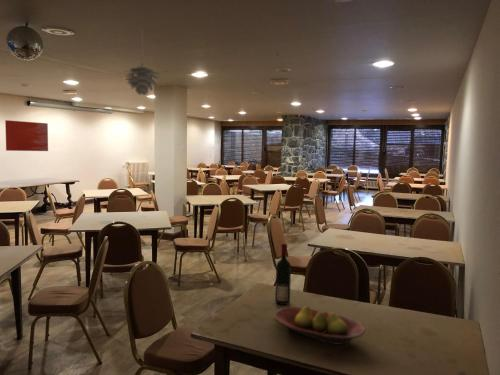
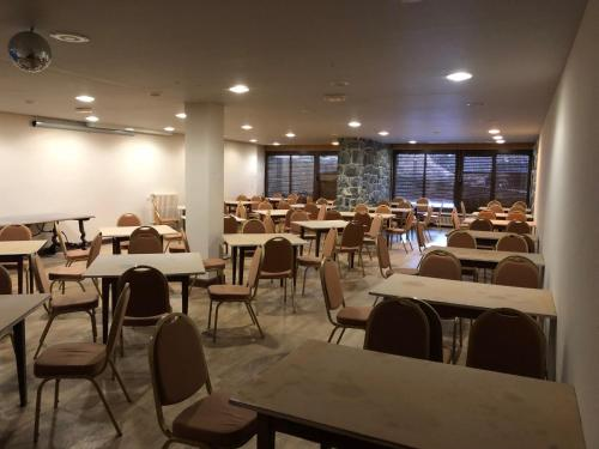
- wall art [4,119,49,152]
- pendant light [123,30,161,96]
- alcohol [274,242,292,306]
- fruit bowl [273,305,366,346]
